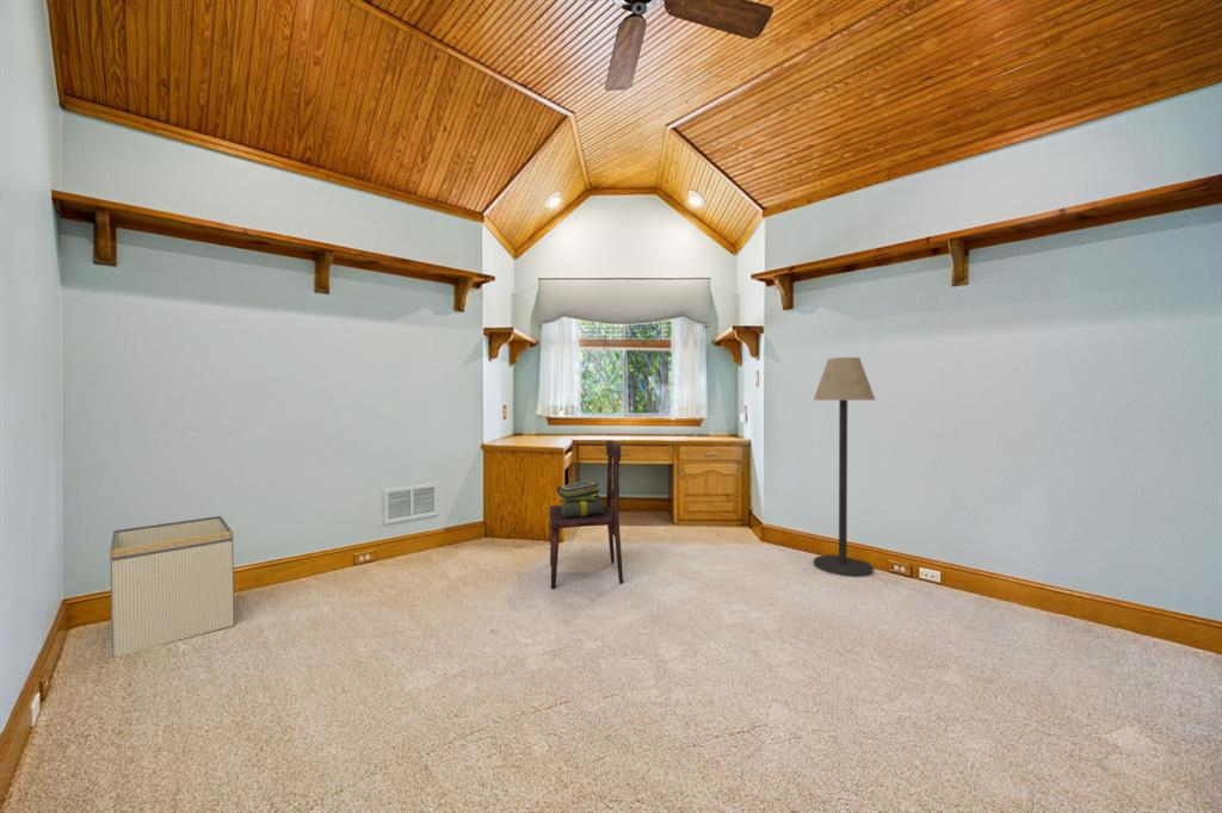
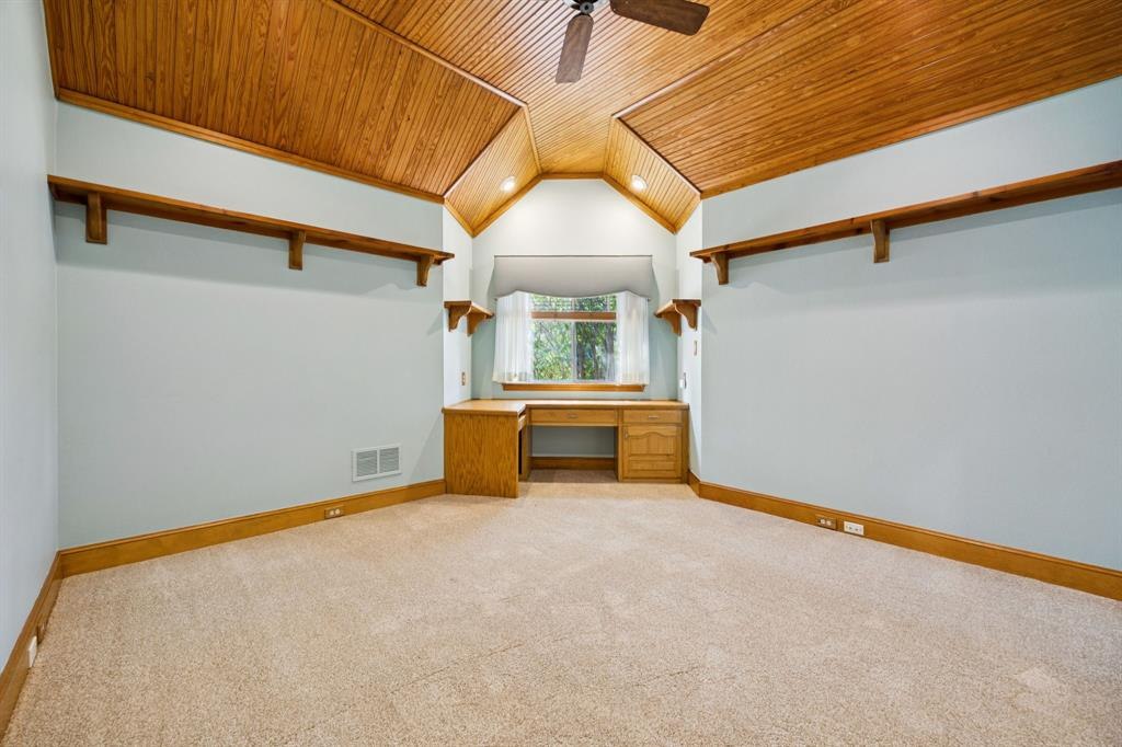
- stack of books [556,479,604,517]
- storage bin [109,515,236,658]
- floor lamp [813,356,877,578]
- dining chair [548,440,624,590]
